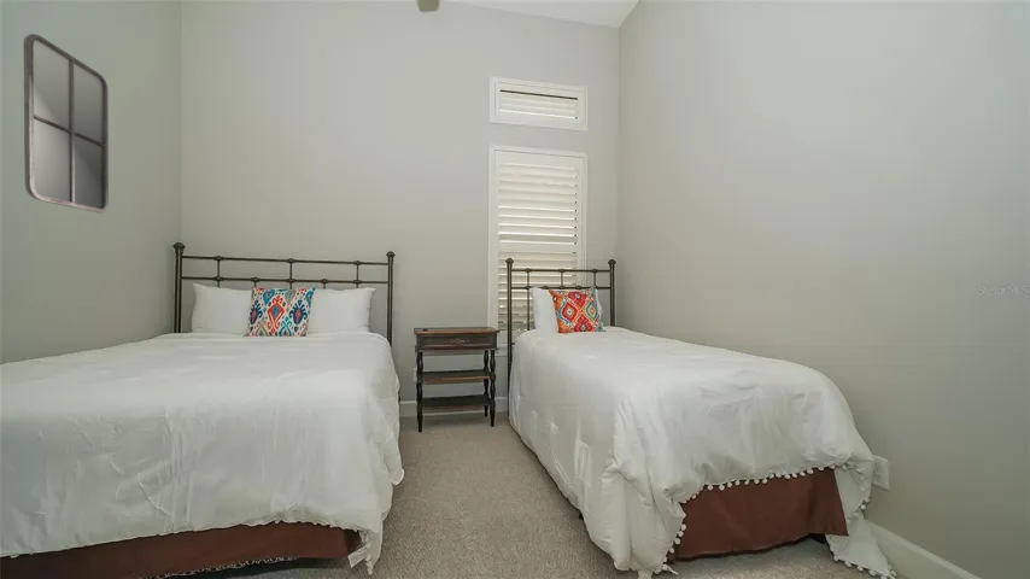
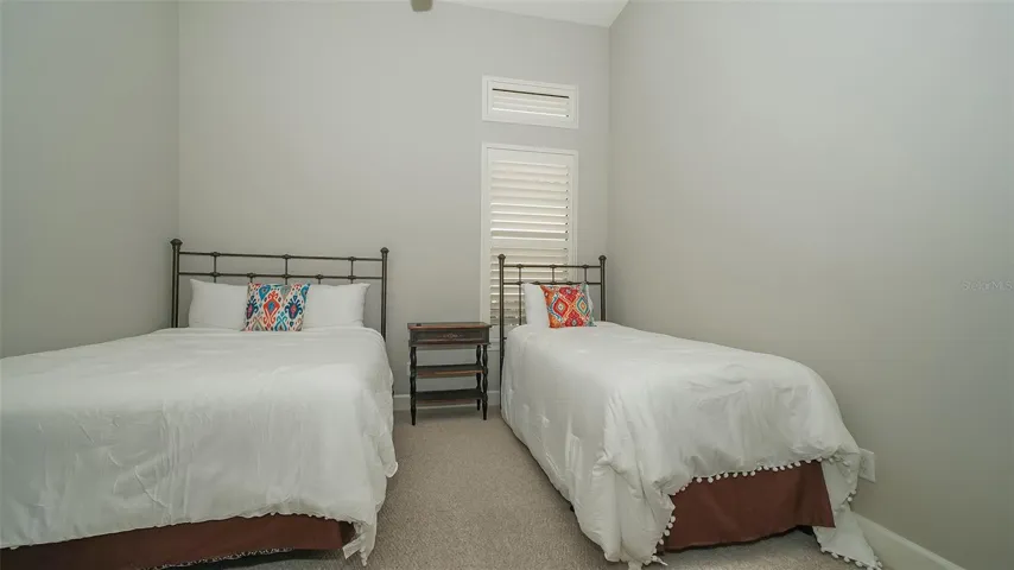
- home mirror [23,33,110,214]
